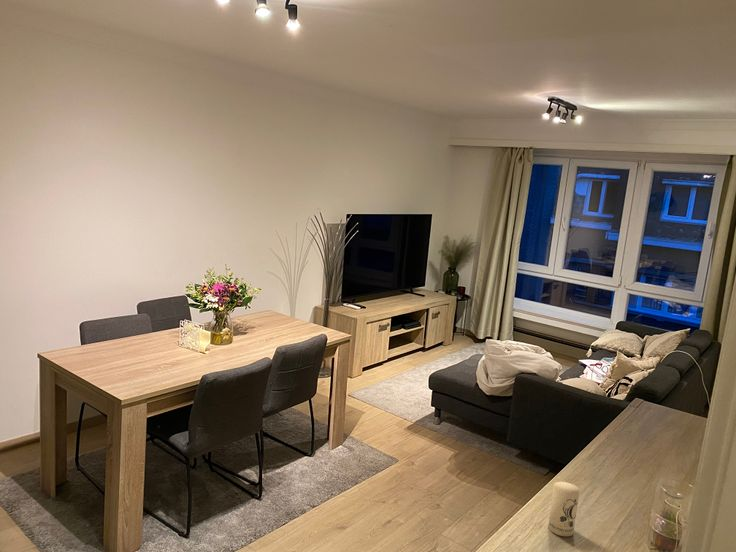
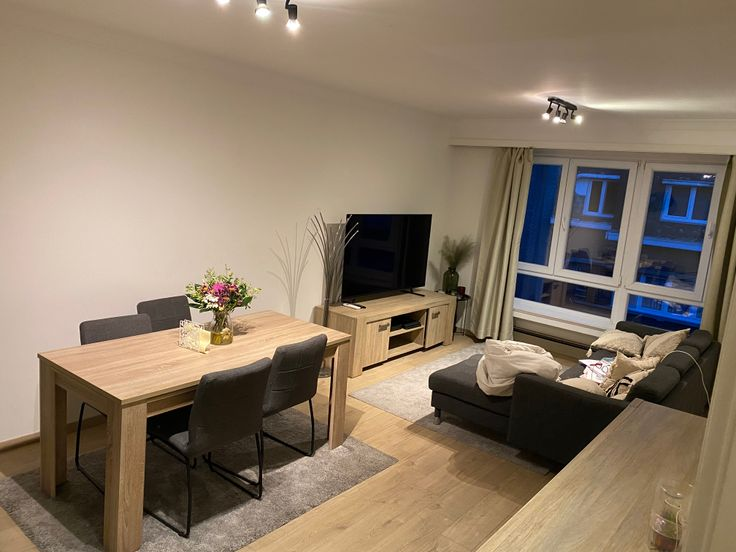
- candle [547,481,581,537]
